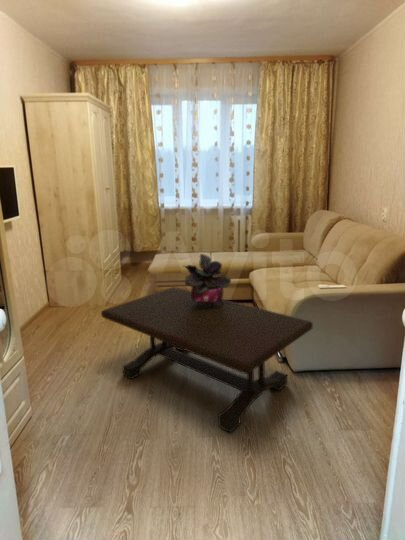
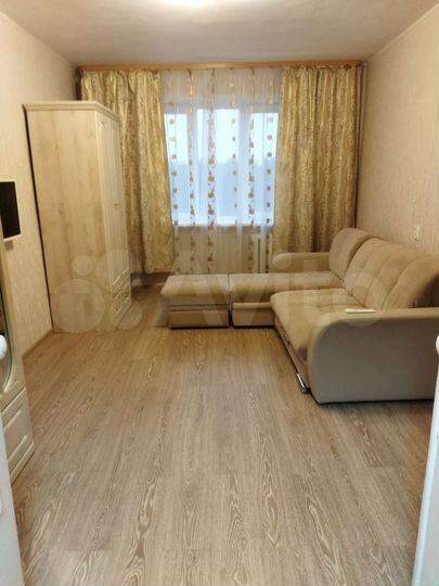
- coffee table [100,286,314,434]
- potted plant [183,253,232,307]
